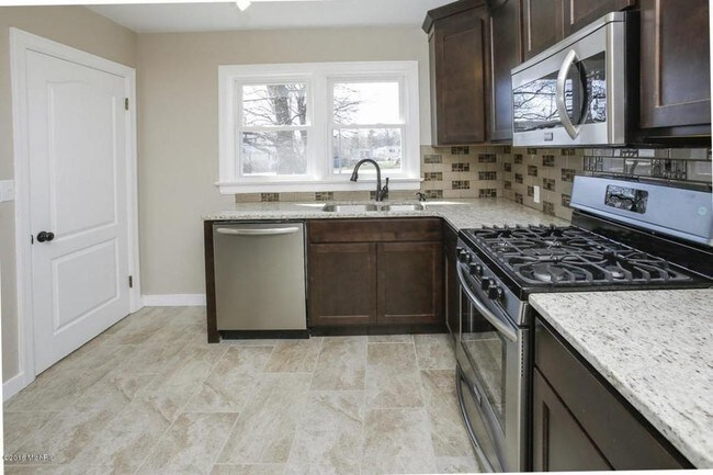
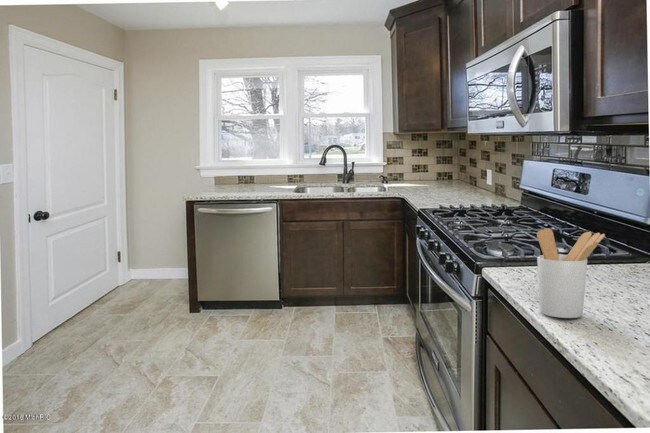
+ utensil holder [536,227,606,319]
